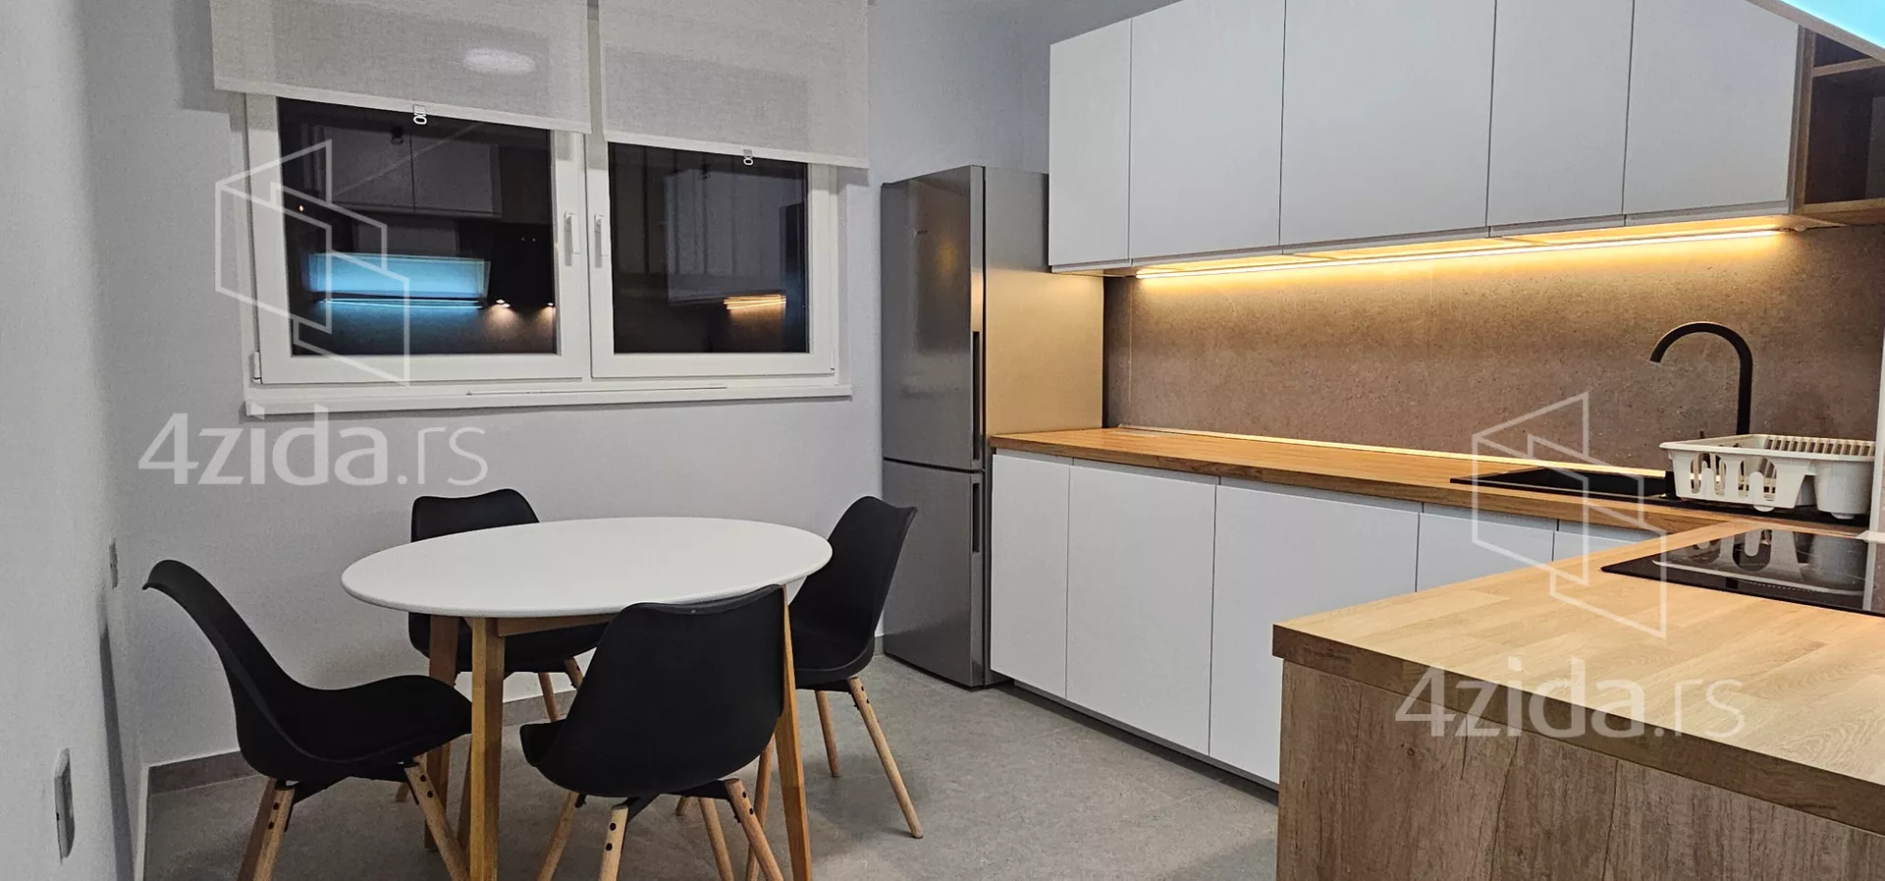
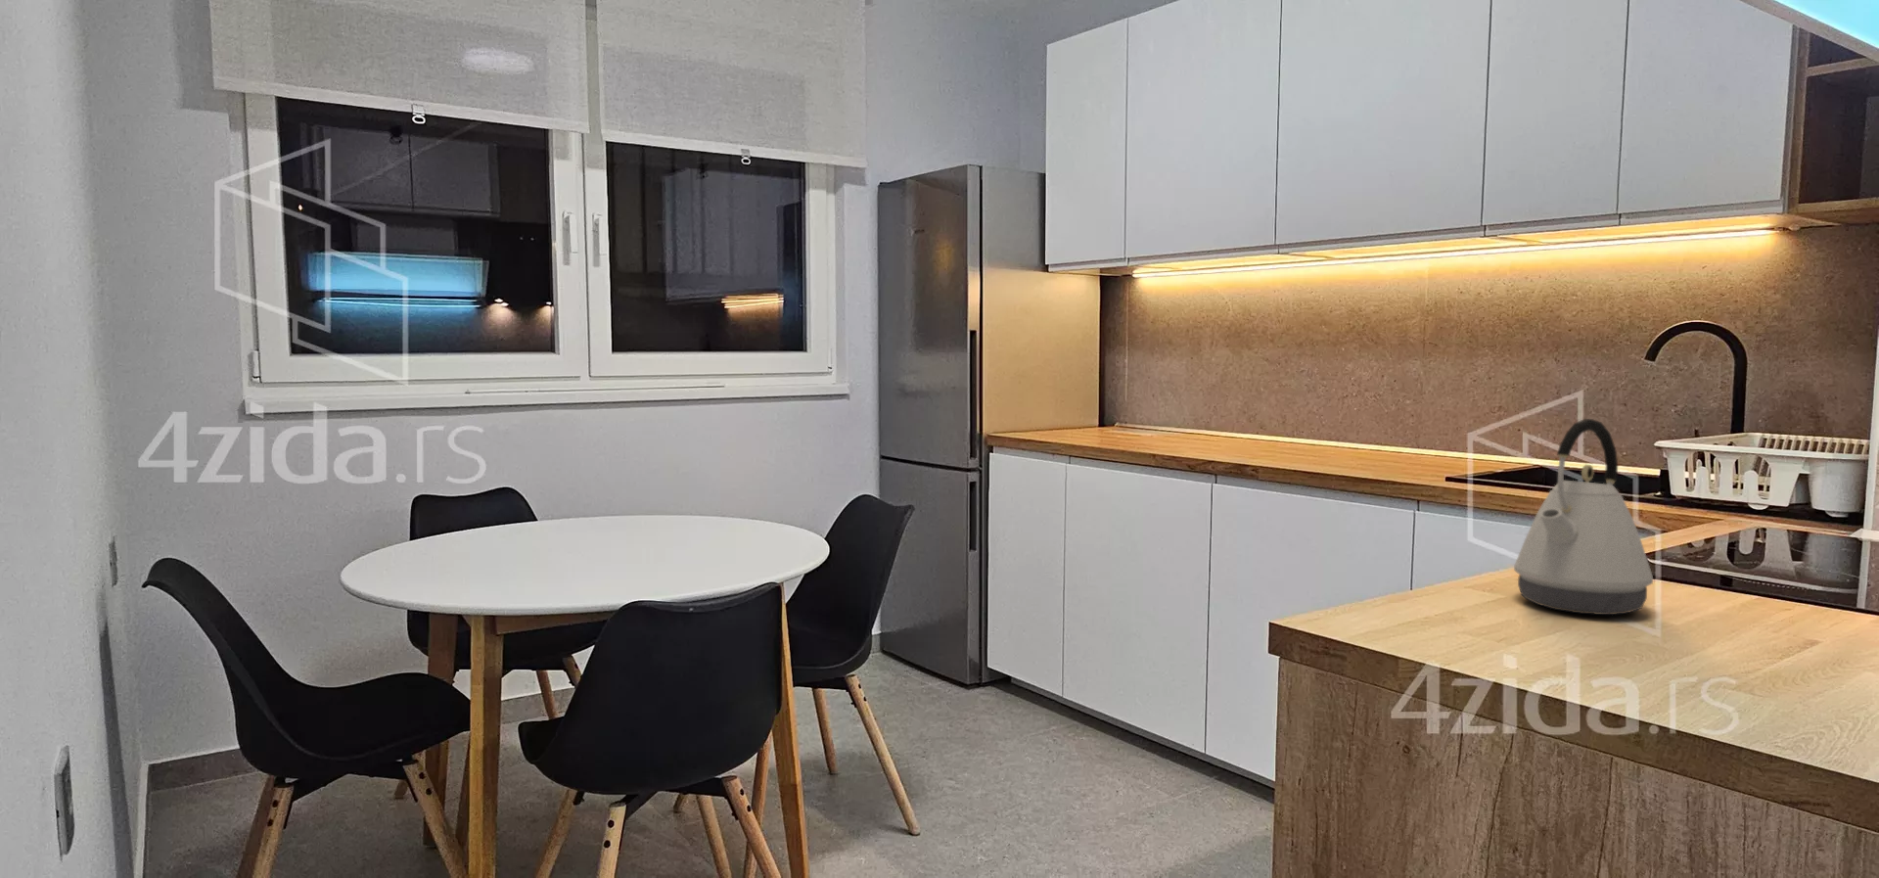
+ kettle [1514,418,1654,616]
